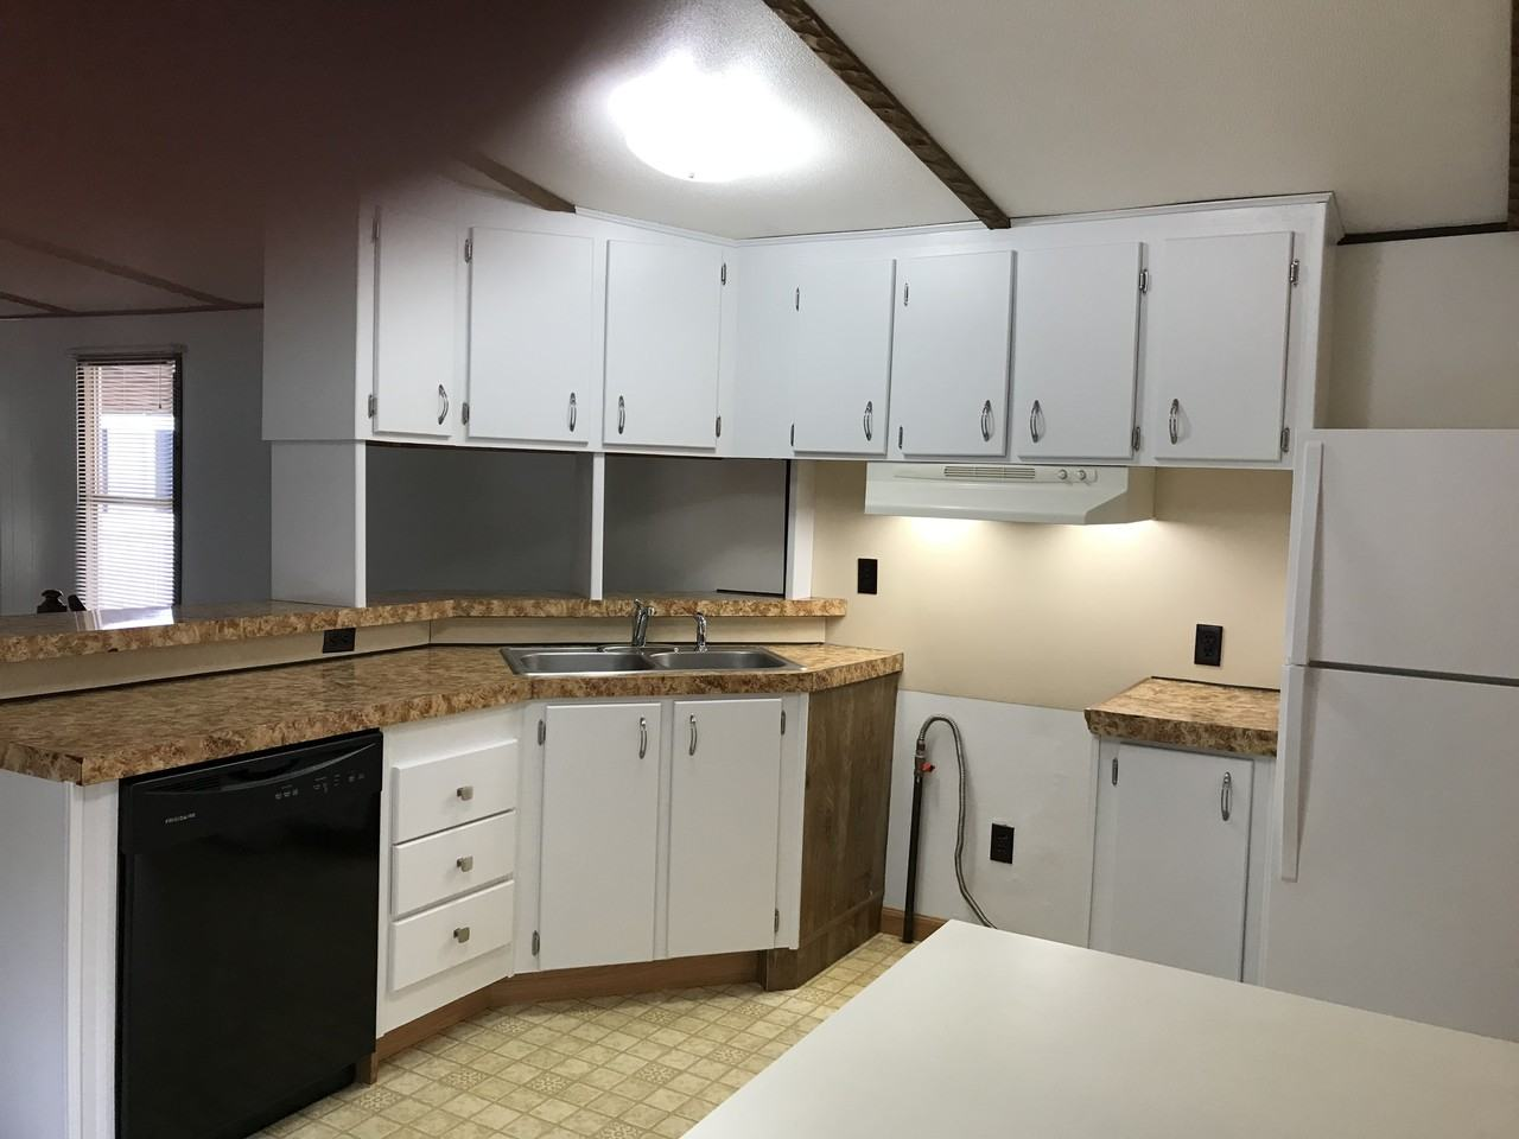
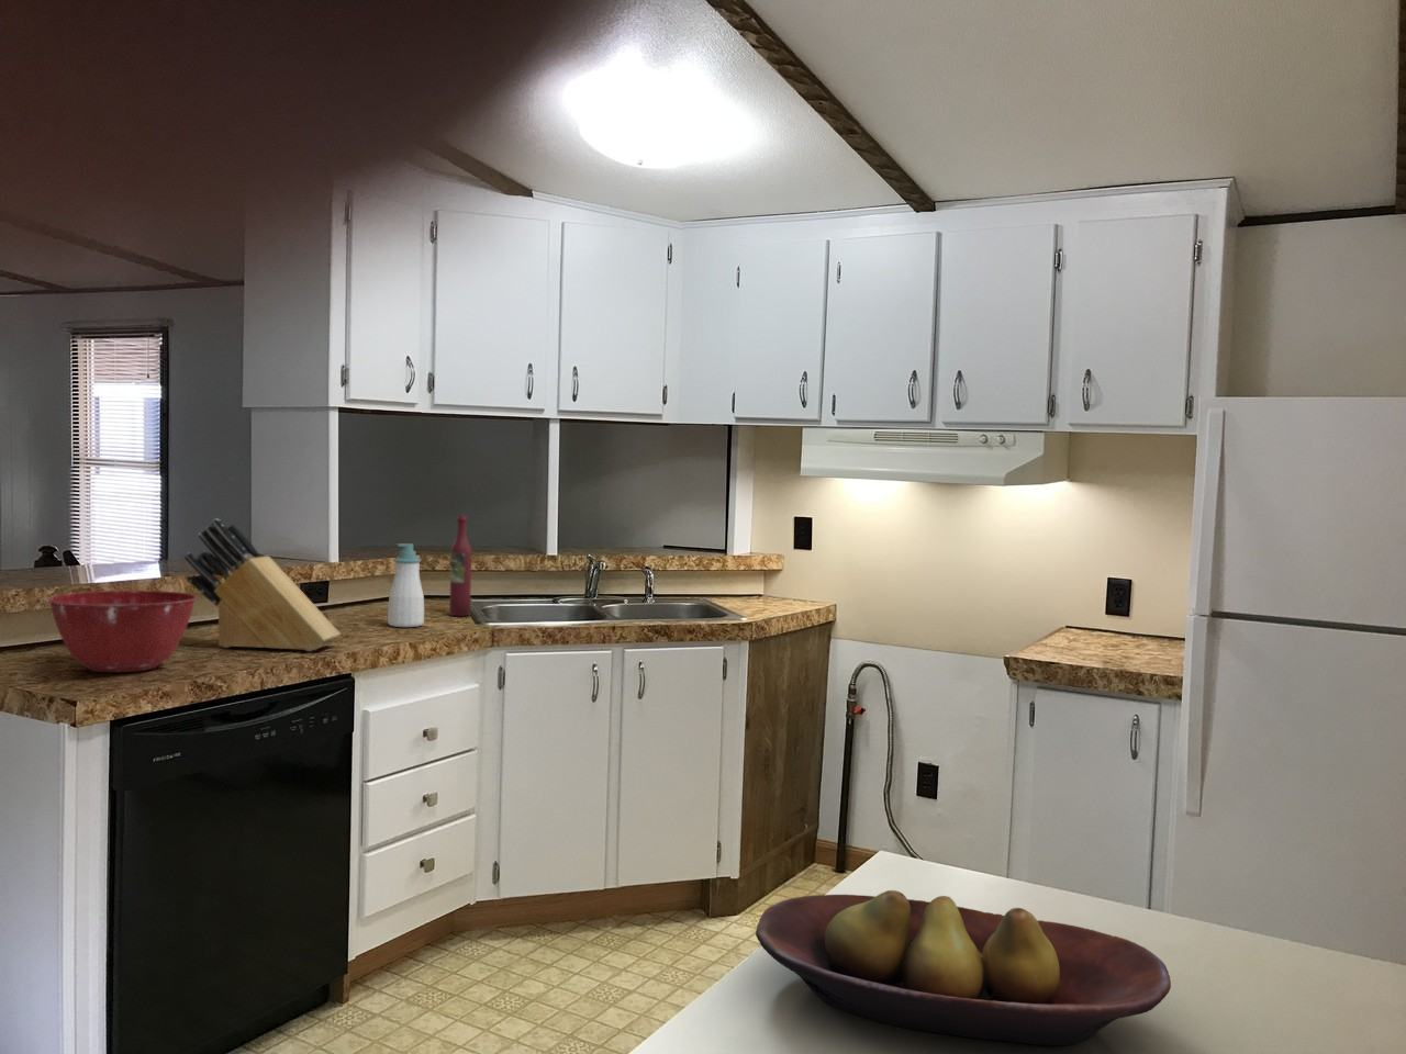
+ fruit bowl [755,889,1172,1046]
+ wine bottle [448,515,473,617]
+ soap bottle [386,542,425,628]
+ mixing bowl [48,590,198,673]
+ knife block [184,517,342,652]
